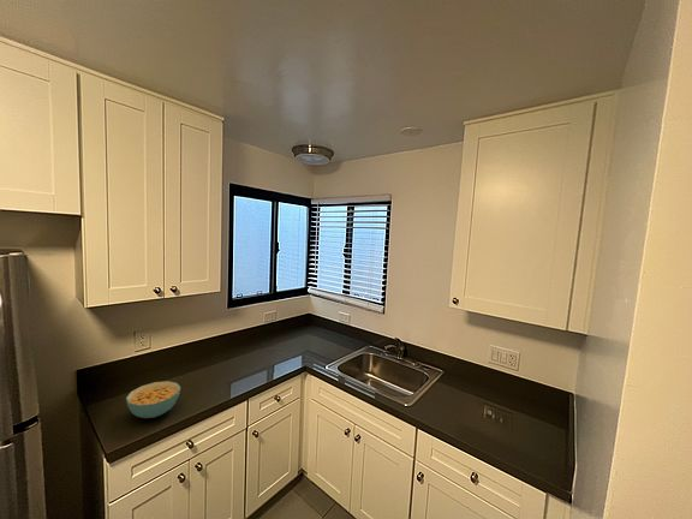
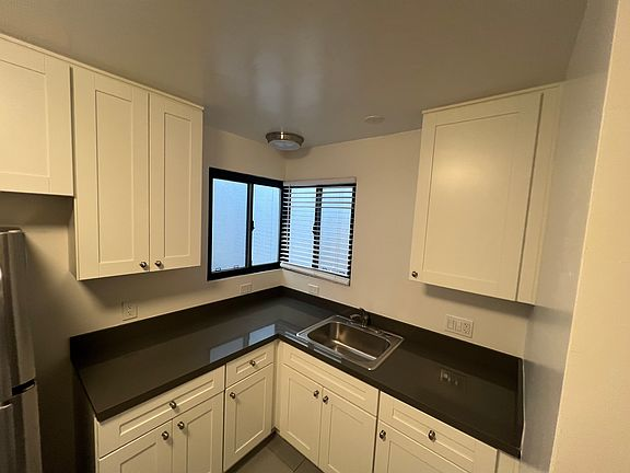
- cereal bowl [125,380,181,419]
